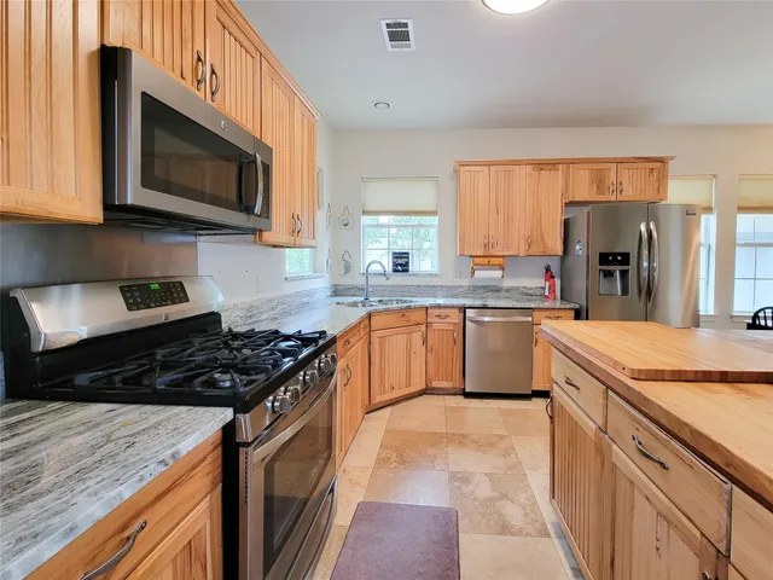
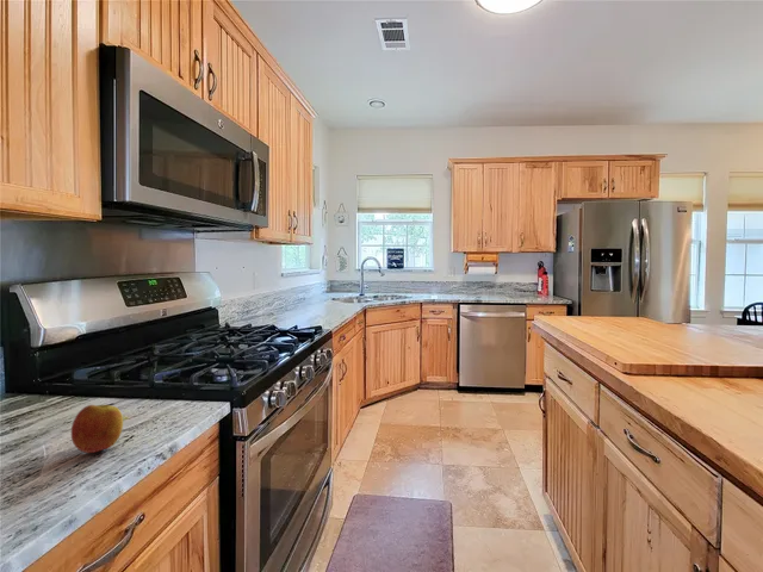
+ apple [70,404,124,454]
